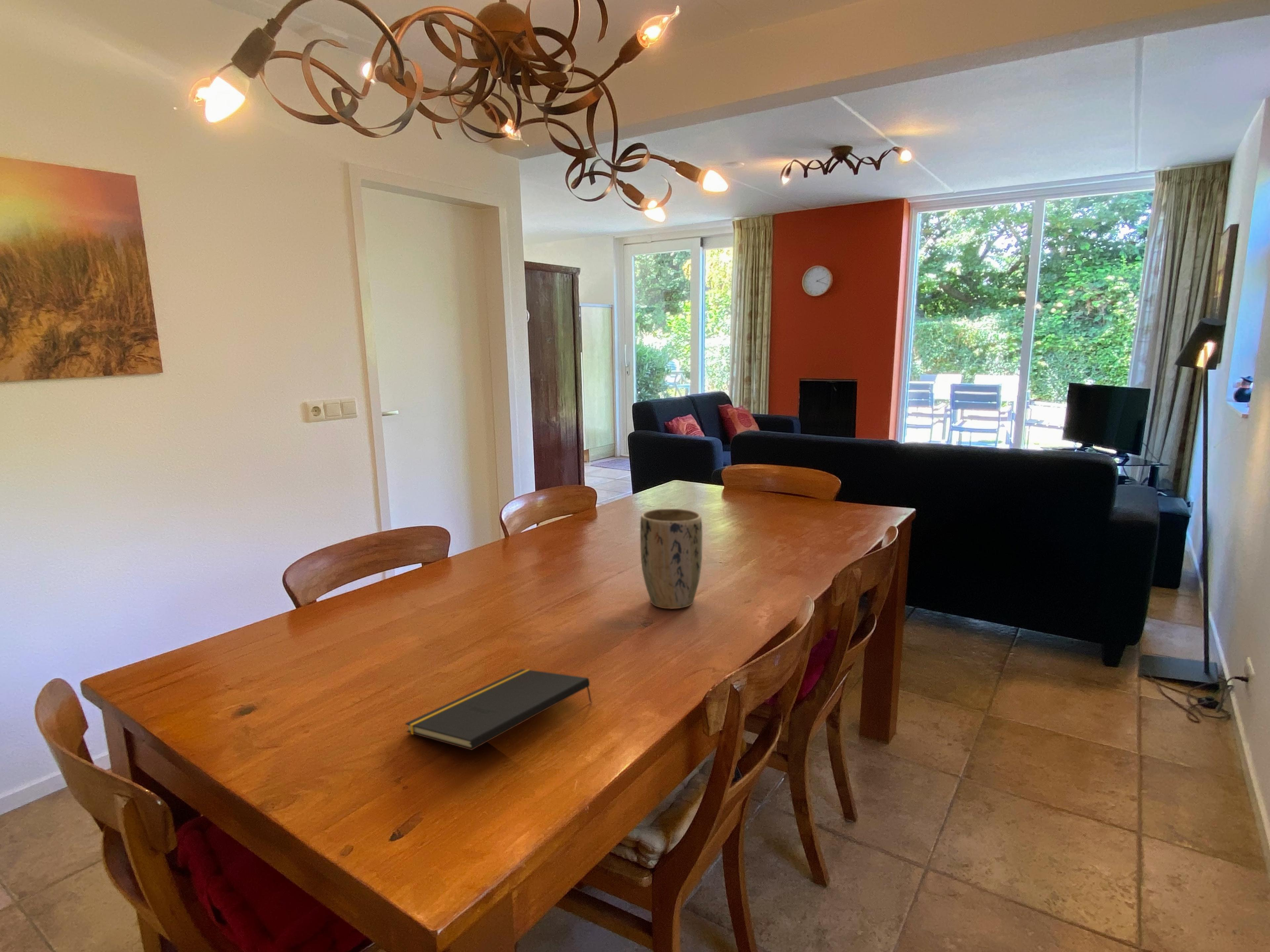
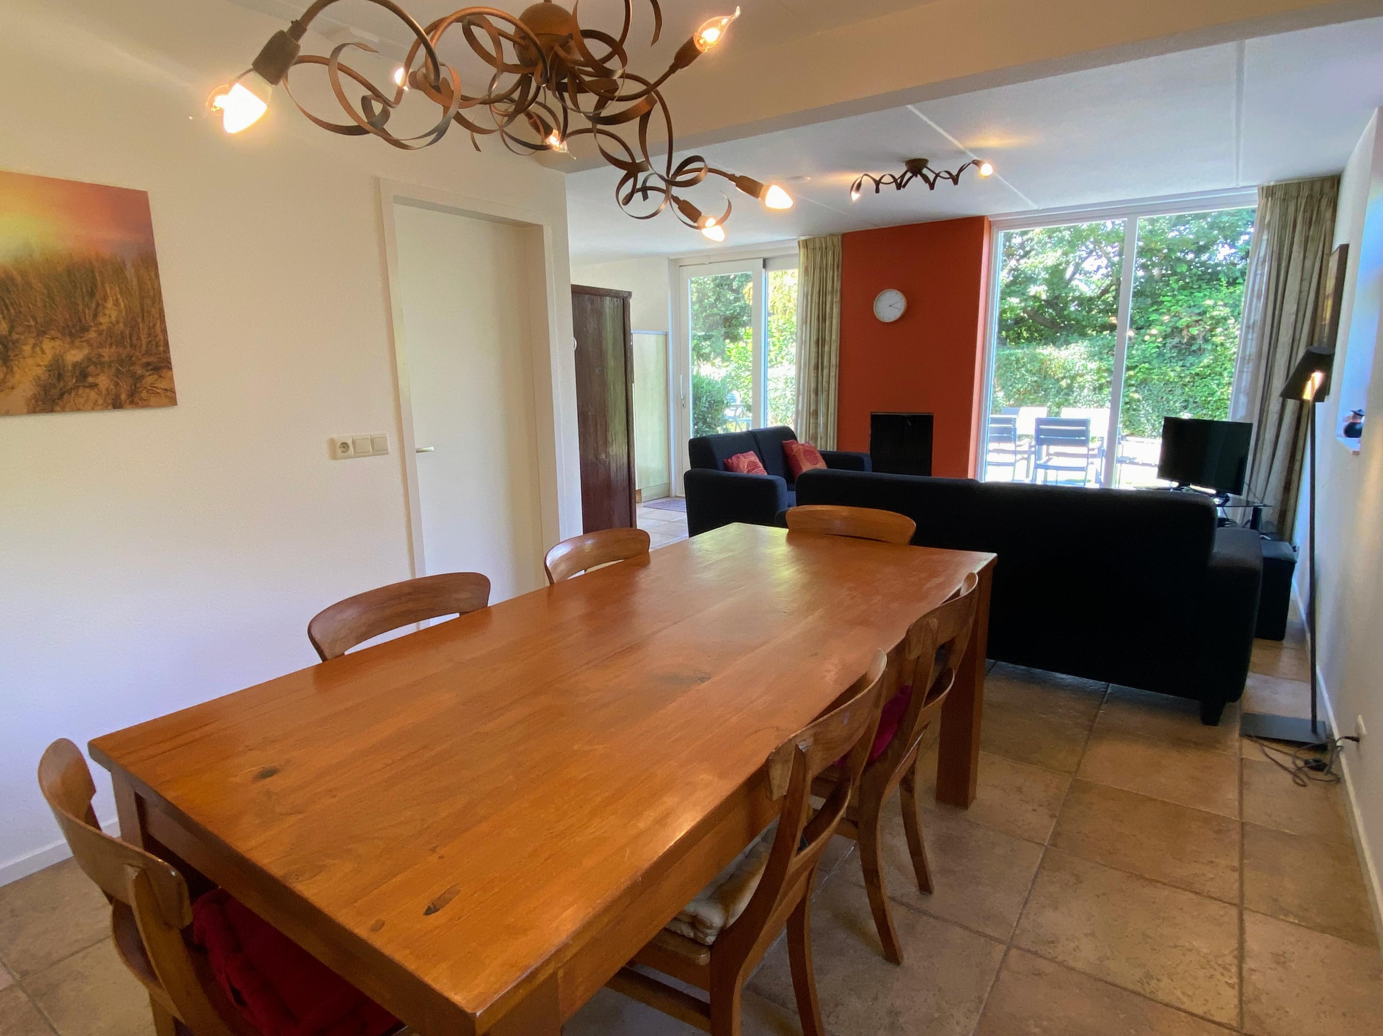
- plant pot [640,508,703,609]
- notepad [405,669,593,750]
